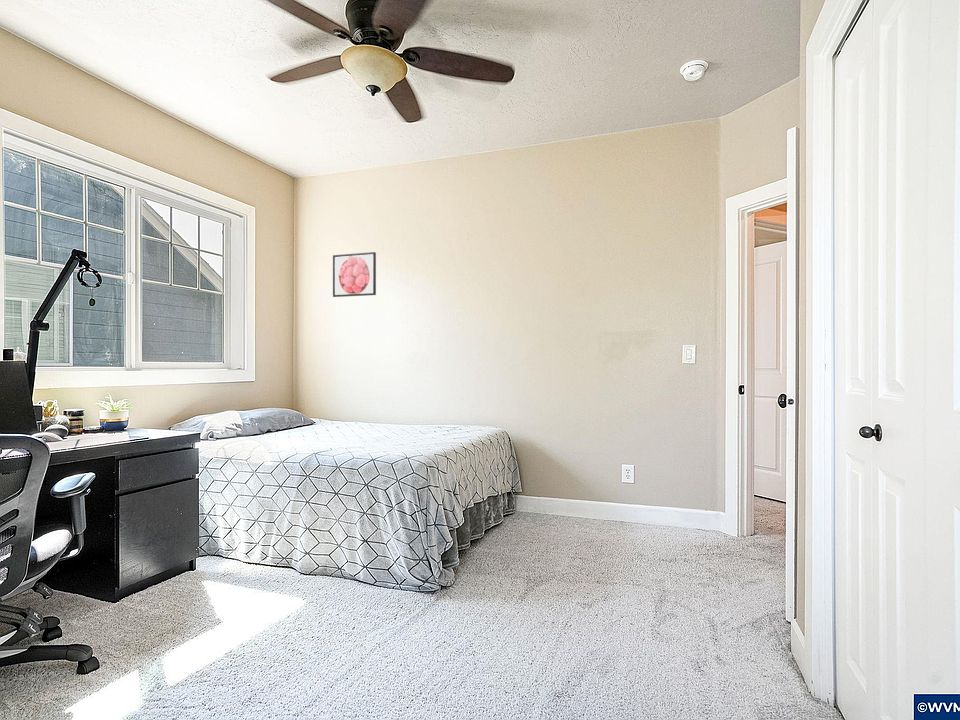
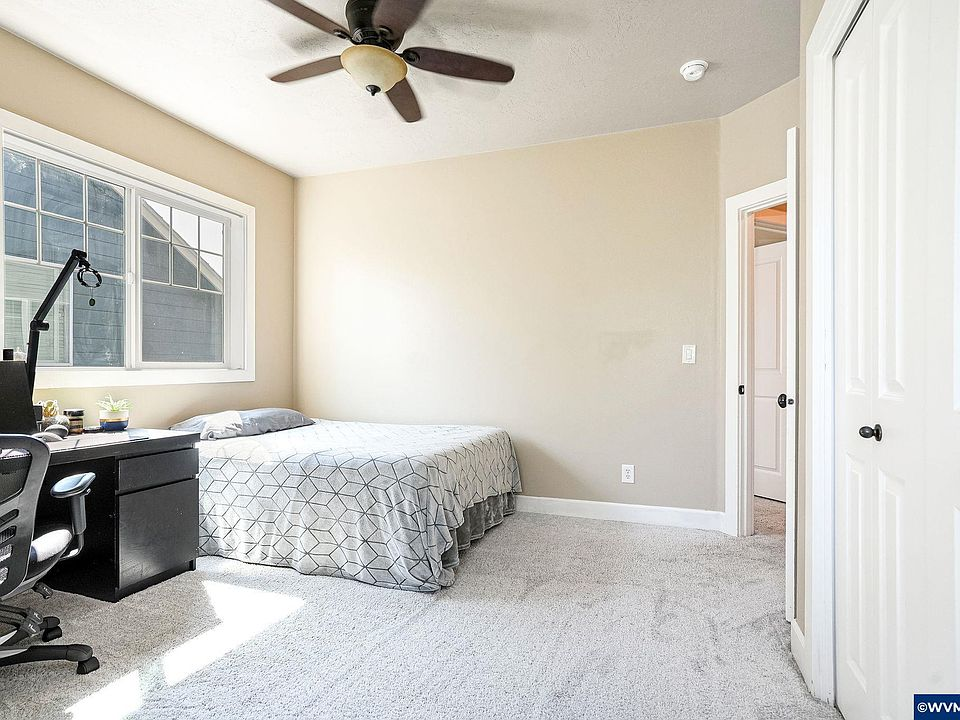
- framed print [332,251,377,298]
